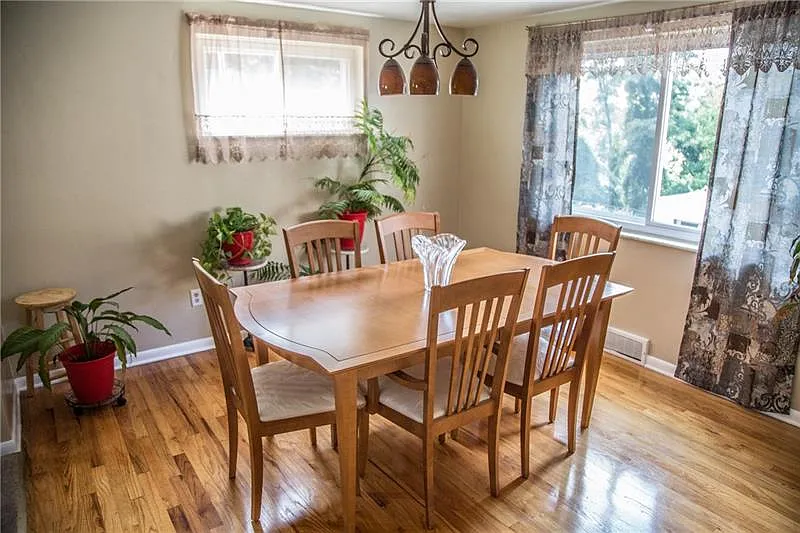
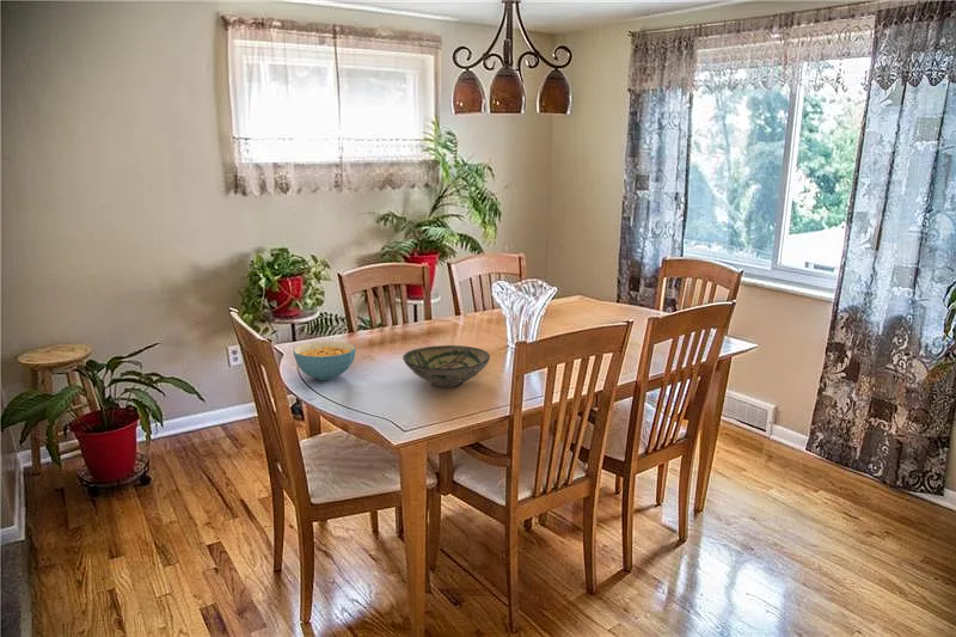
+ cereal bowl [292,341,357,381]
+ bowl [402,344,491,388]
